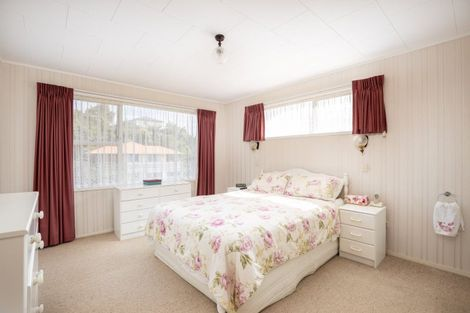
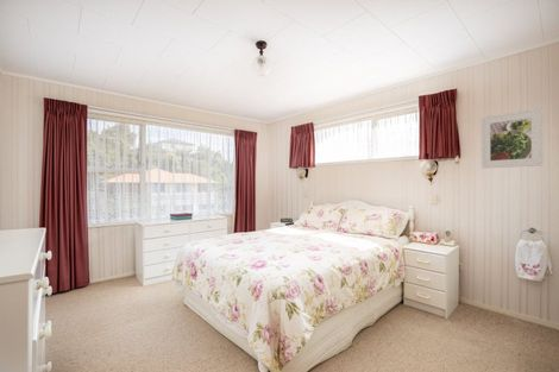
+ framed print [481,107,544,170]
